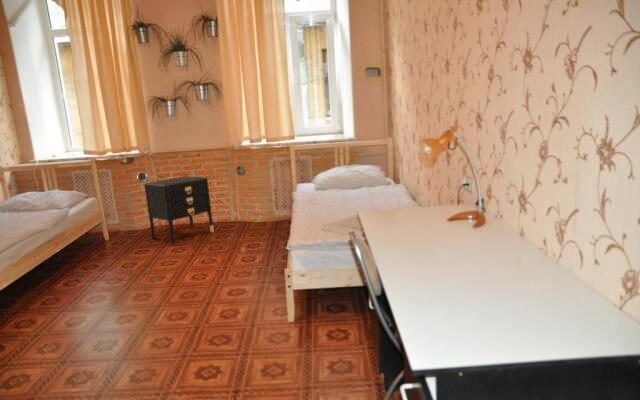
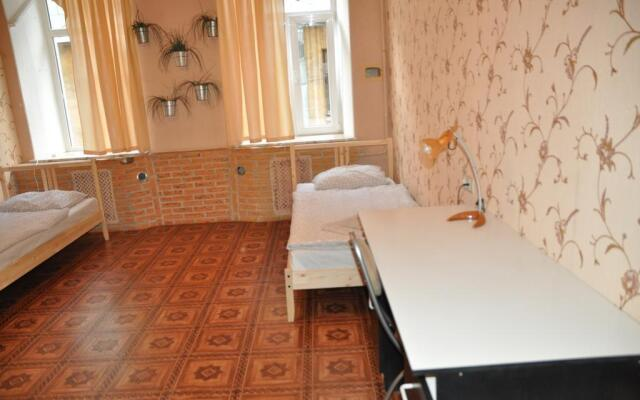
- nightstand [143,175,215,245]
